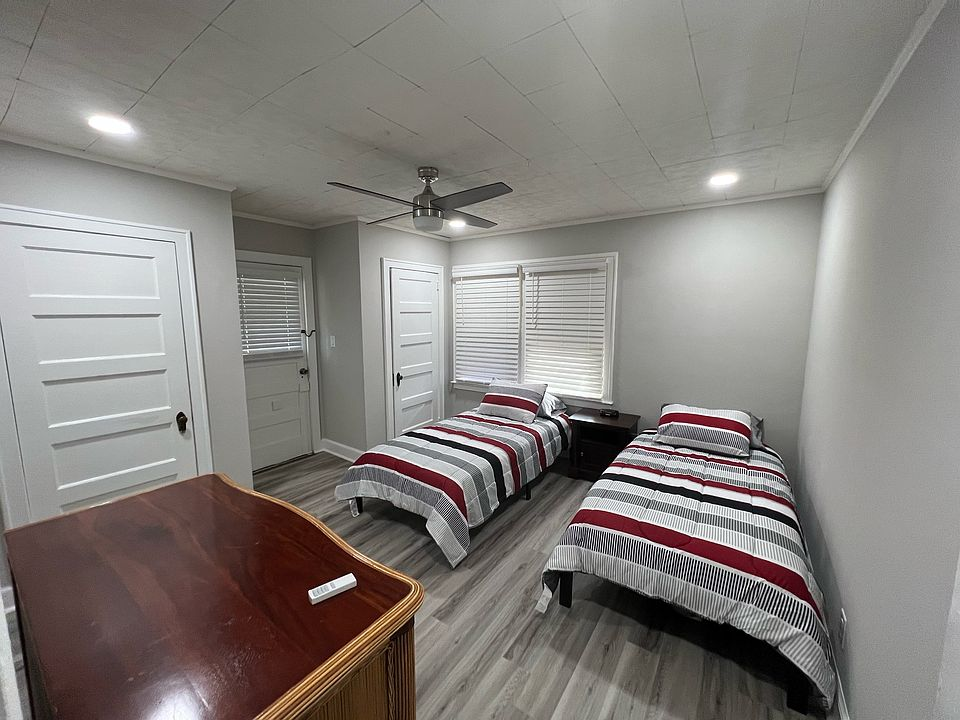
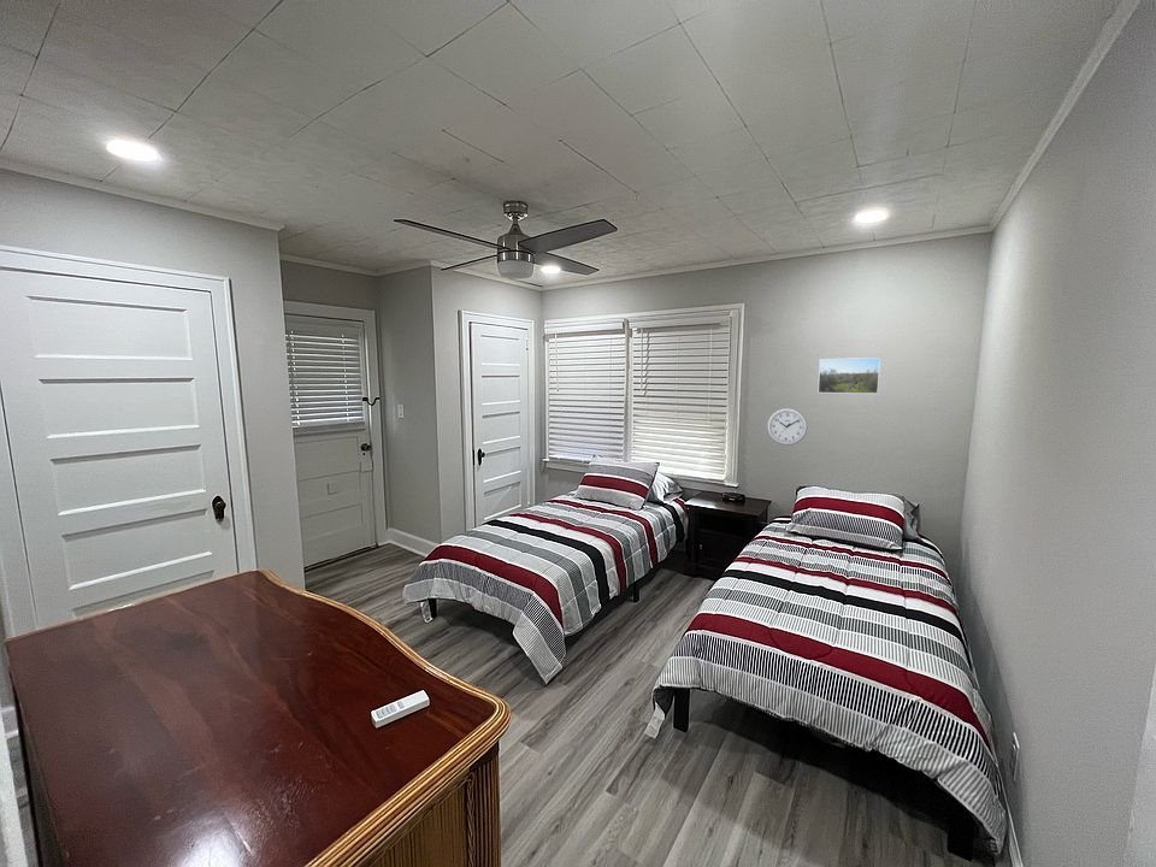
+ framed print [816,356,881,395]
+ wall clock [766,407,809,447]
